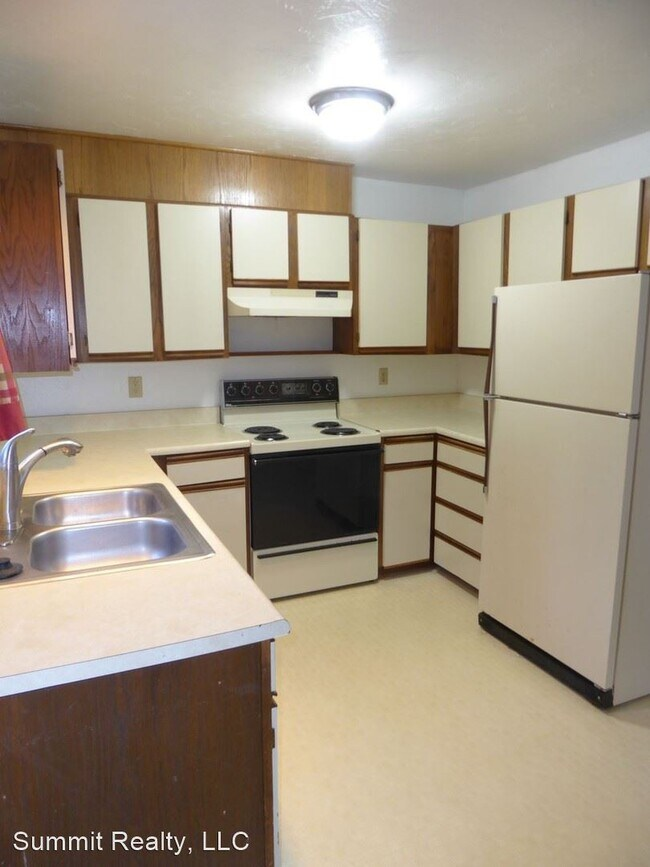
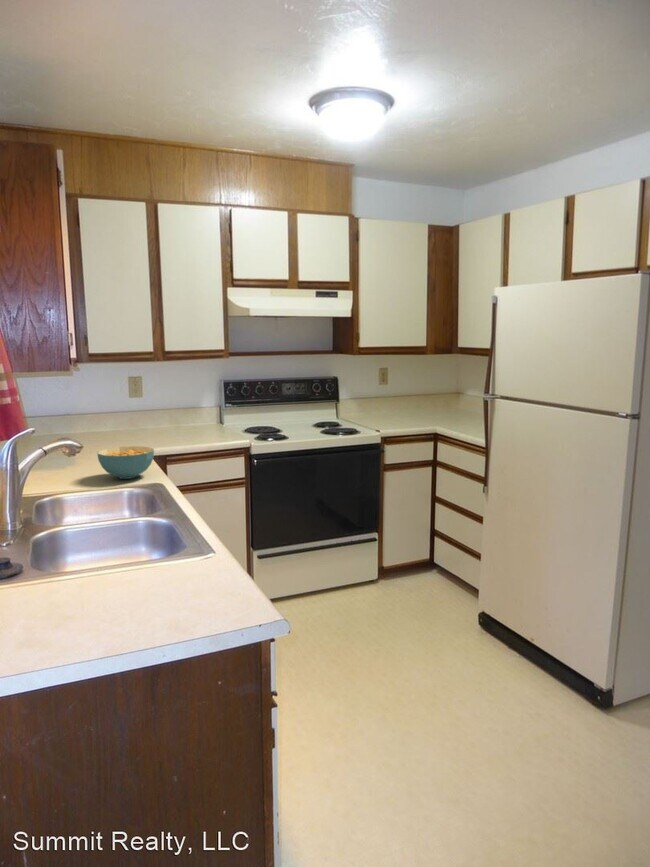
+ cereal bowl [96,445,155,480]
